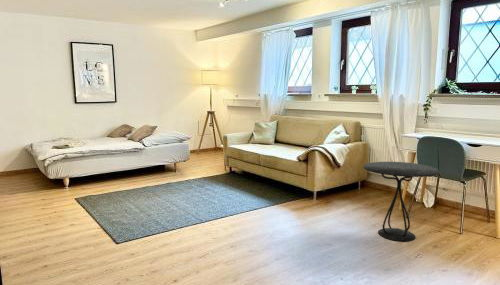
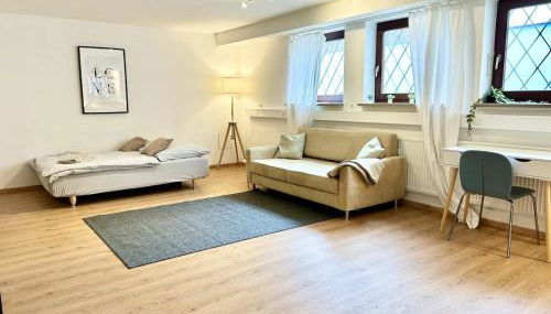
- side table [363,161,440,242]
